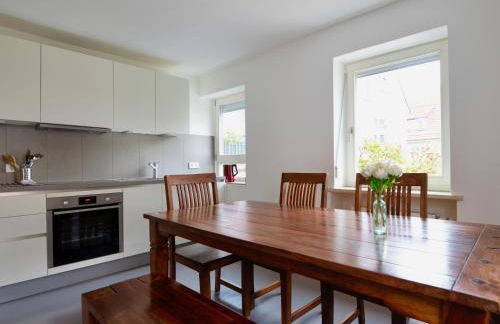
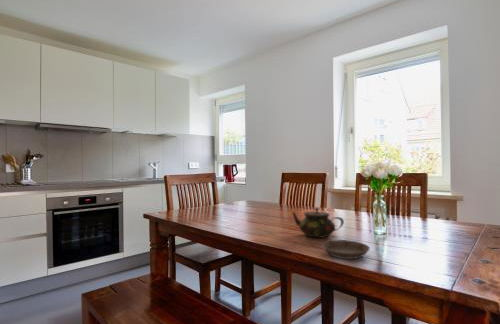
+ saucer [321,239,371,260]
+ teapot [291,207,345,238]
